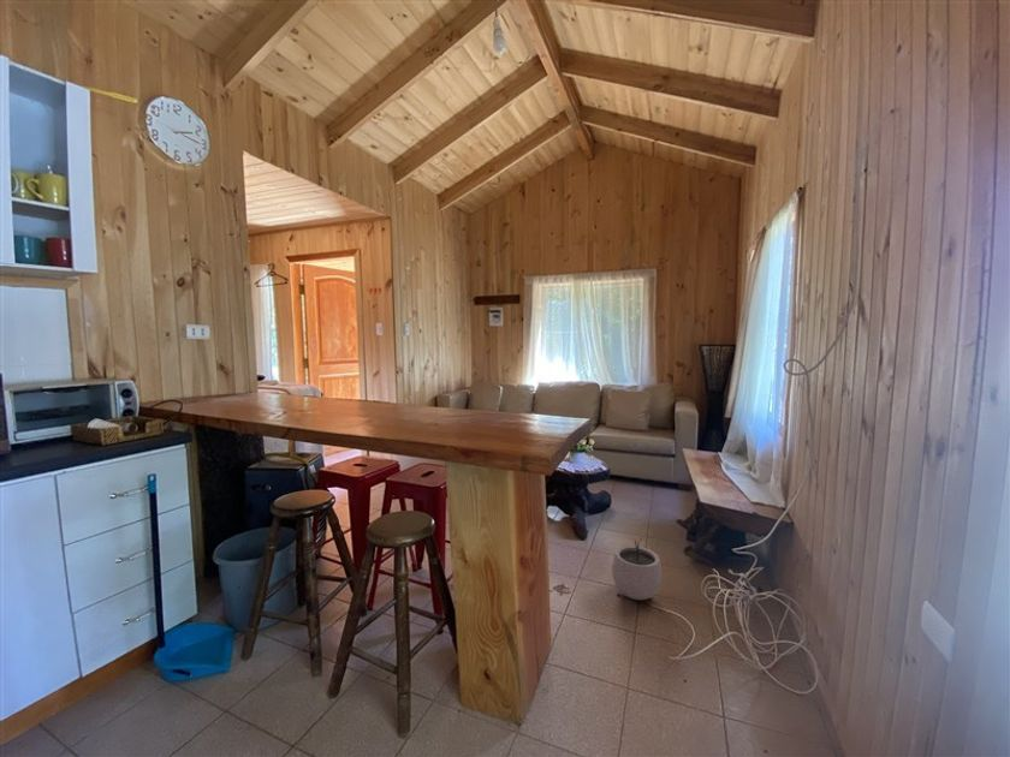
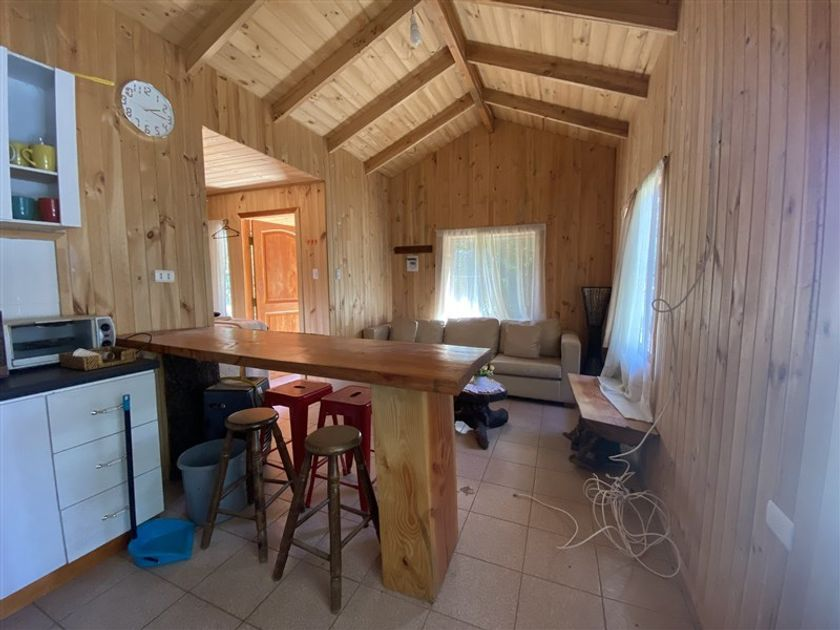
- plant pot [611,537,664,601]
